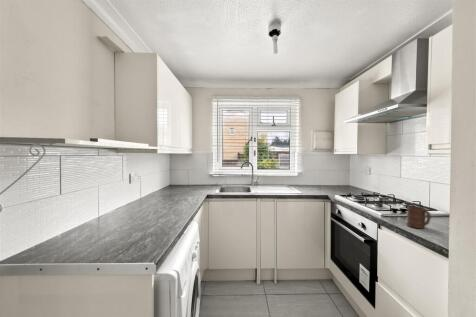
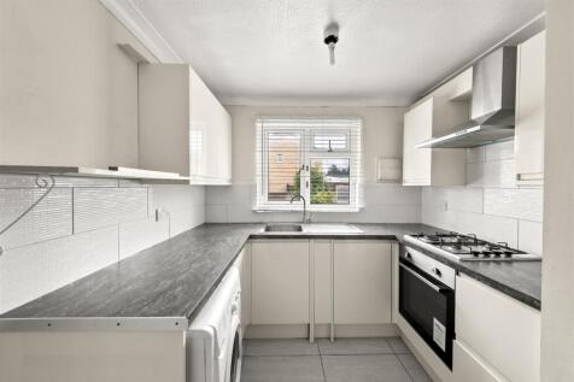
- cup [406,205,432,229]
